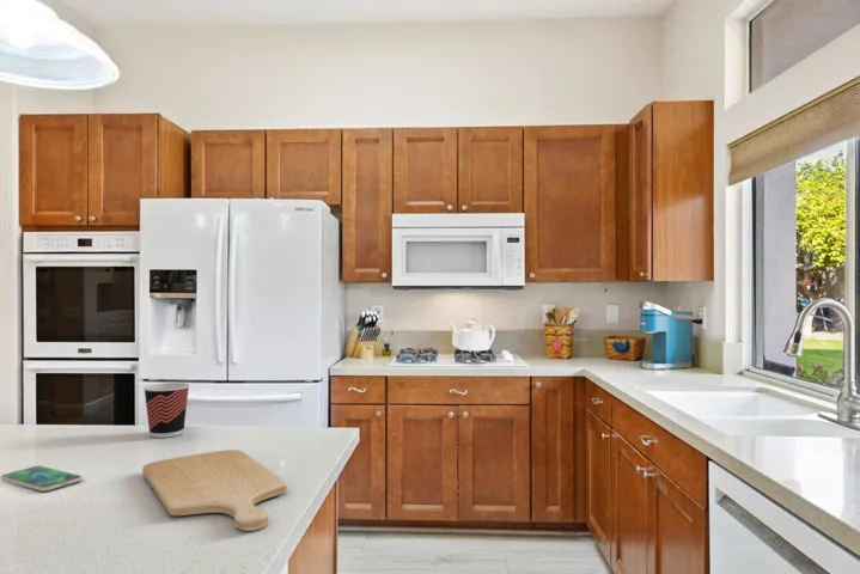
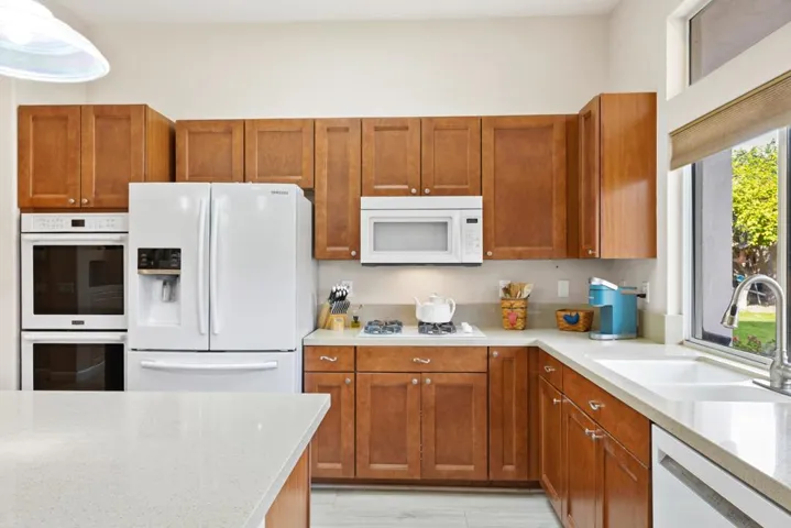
- cup [142,381,191,439]
- chopping board [141,448,287,532]
- smartphone [0,465,84,493]
